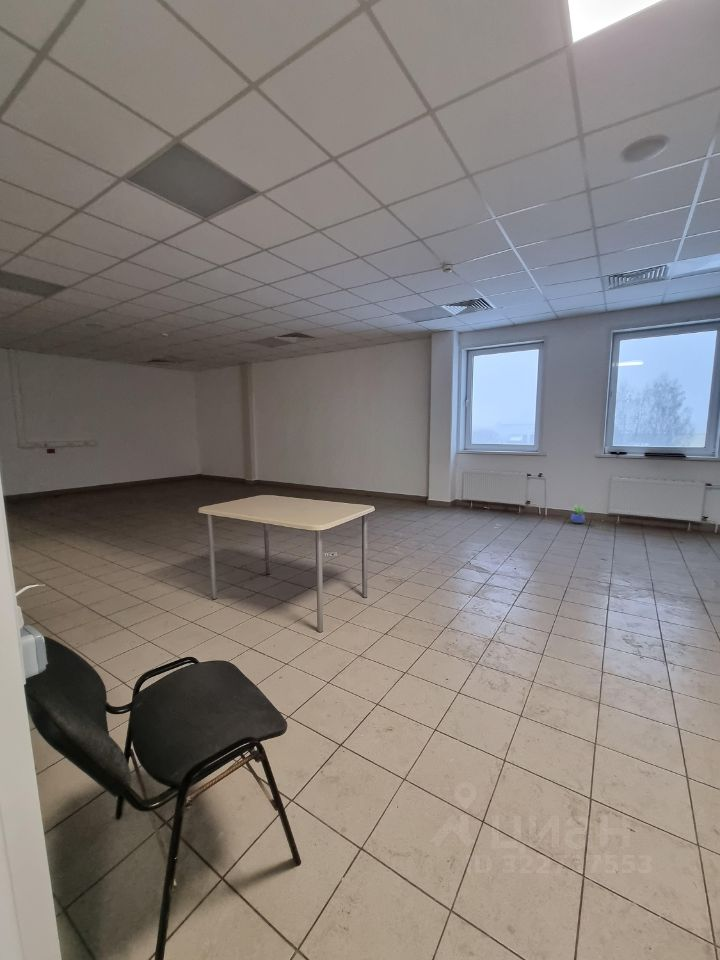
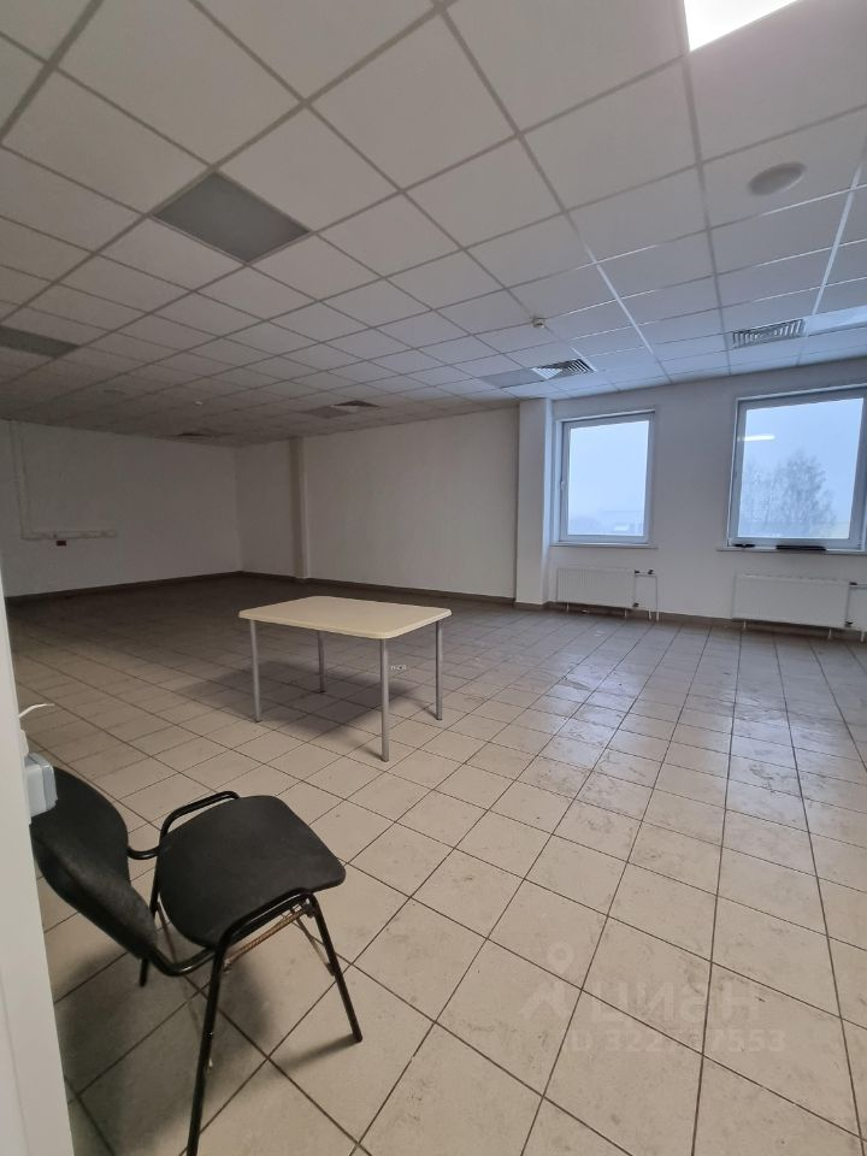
- potted plant [570,503,588,524]
